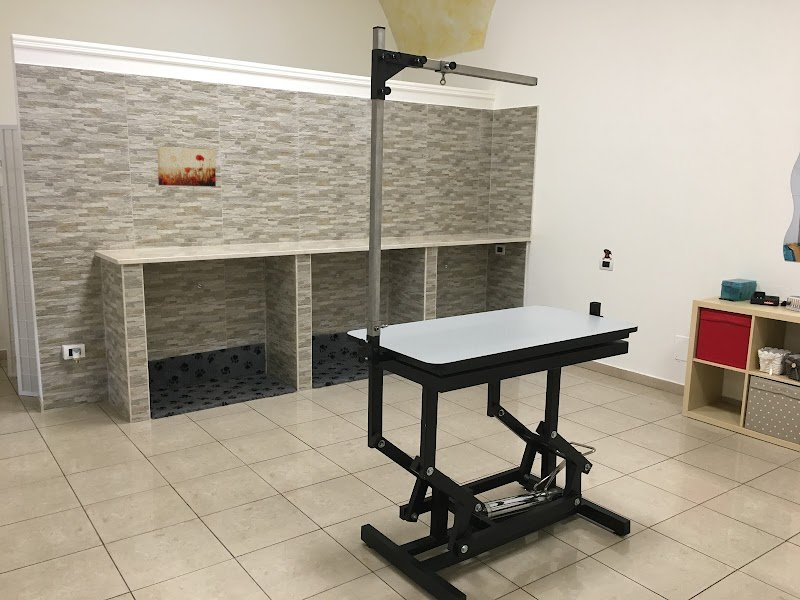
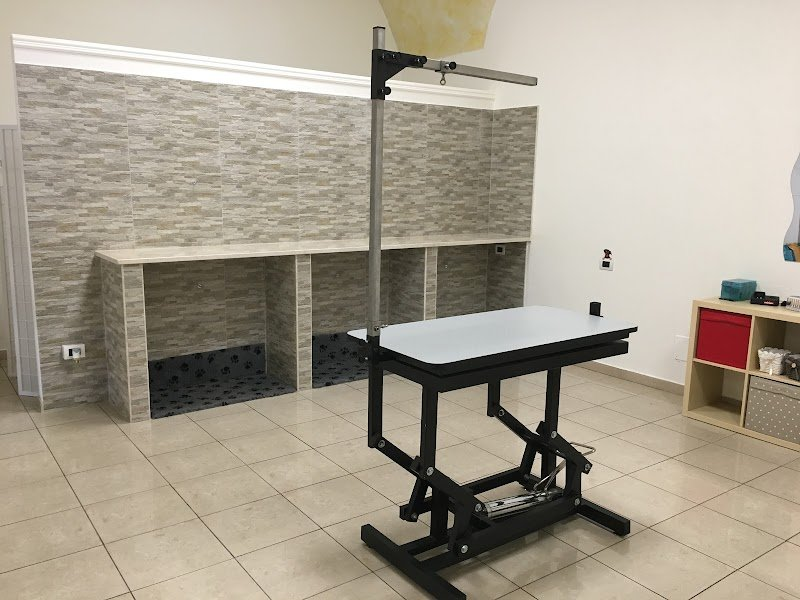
- wall art [156,145,217,188]
